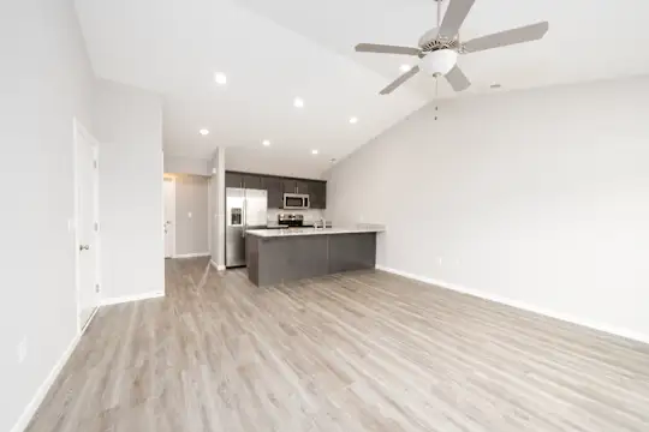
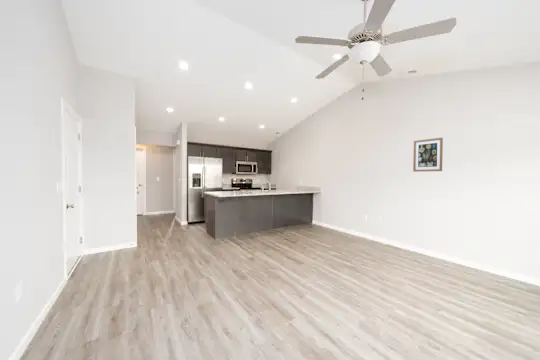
+ wall art [412,137,444,173]
